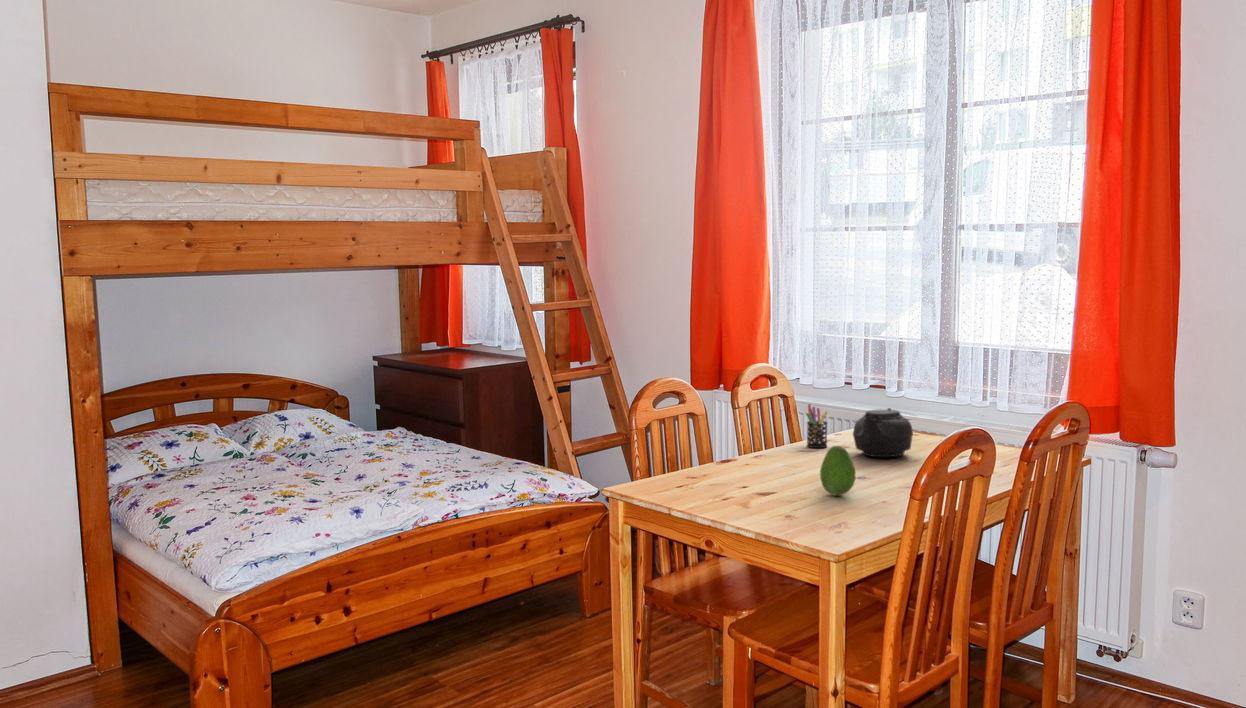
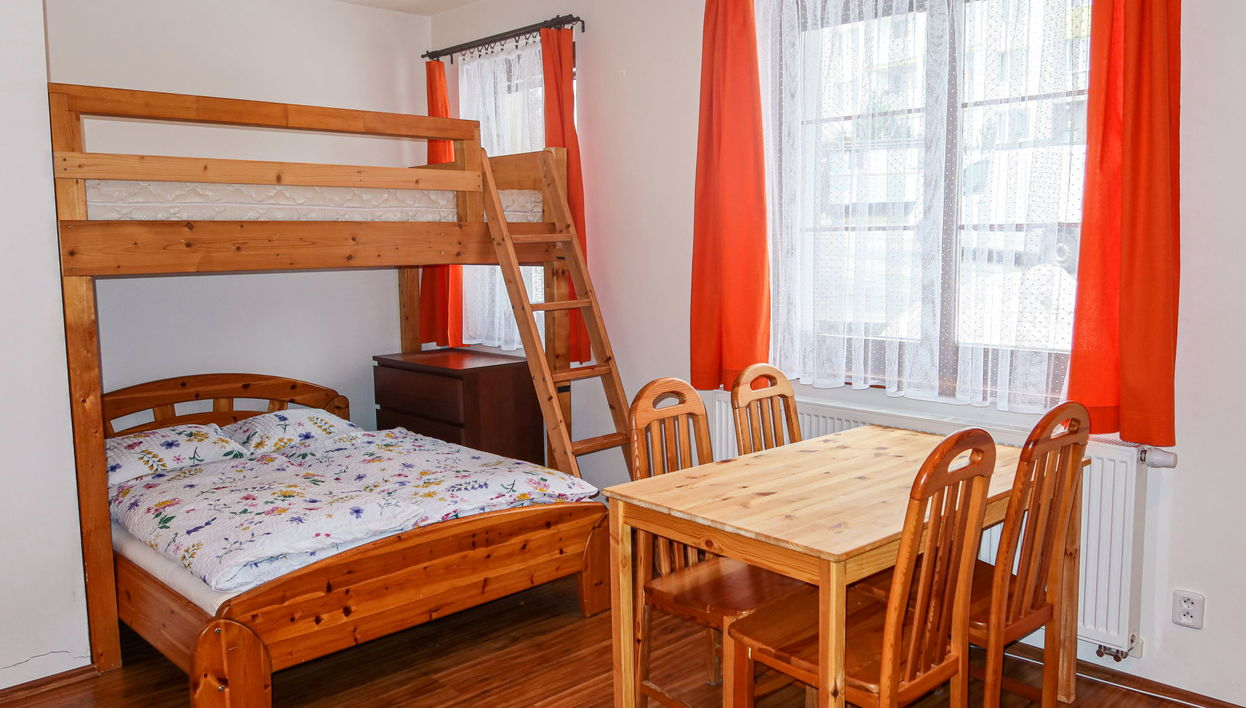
- teapot [852,407,917,458]
- fruit [819,445,857,497]
- pen holder [805,403,829,449]
